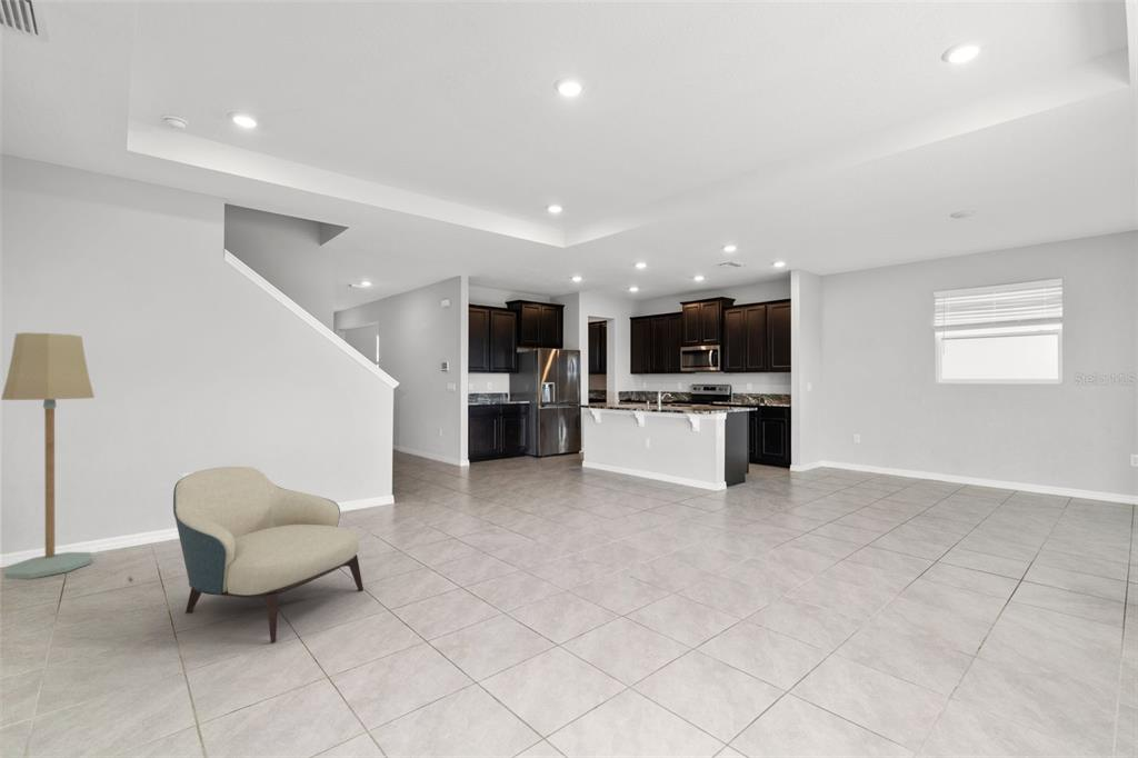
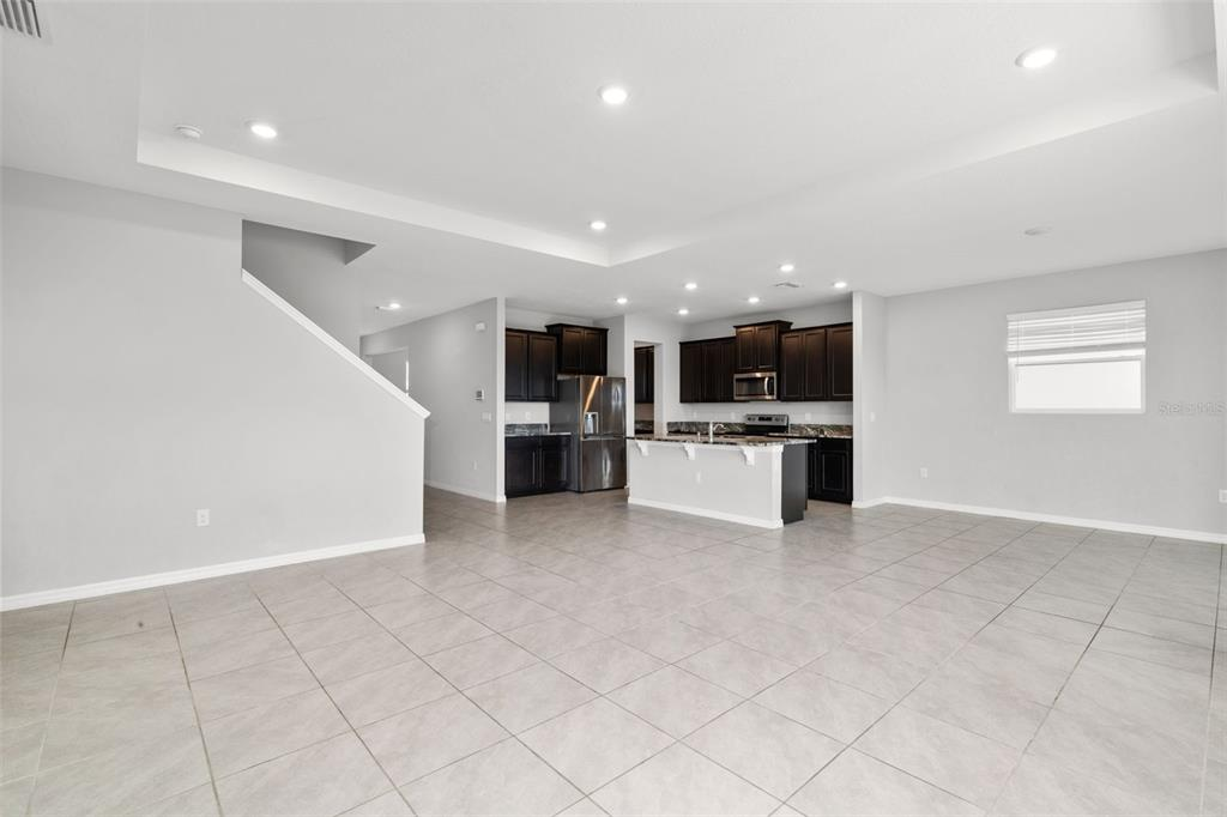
- floor lamp [0,331,96,580]
- armchair [172,466,365,644]
